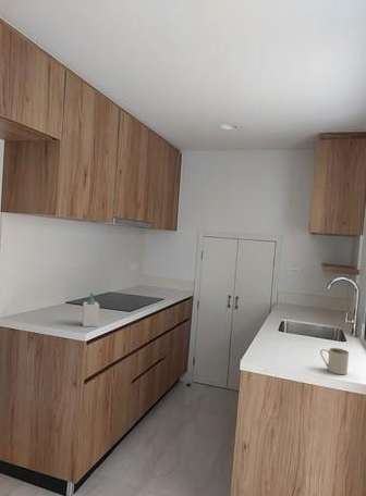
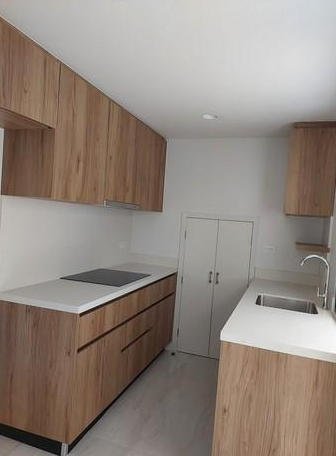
- mug [319,347,350,375]
- soap bottle [81,292,100,327]
